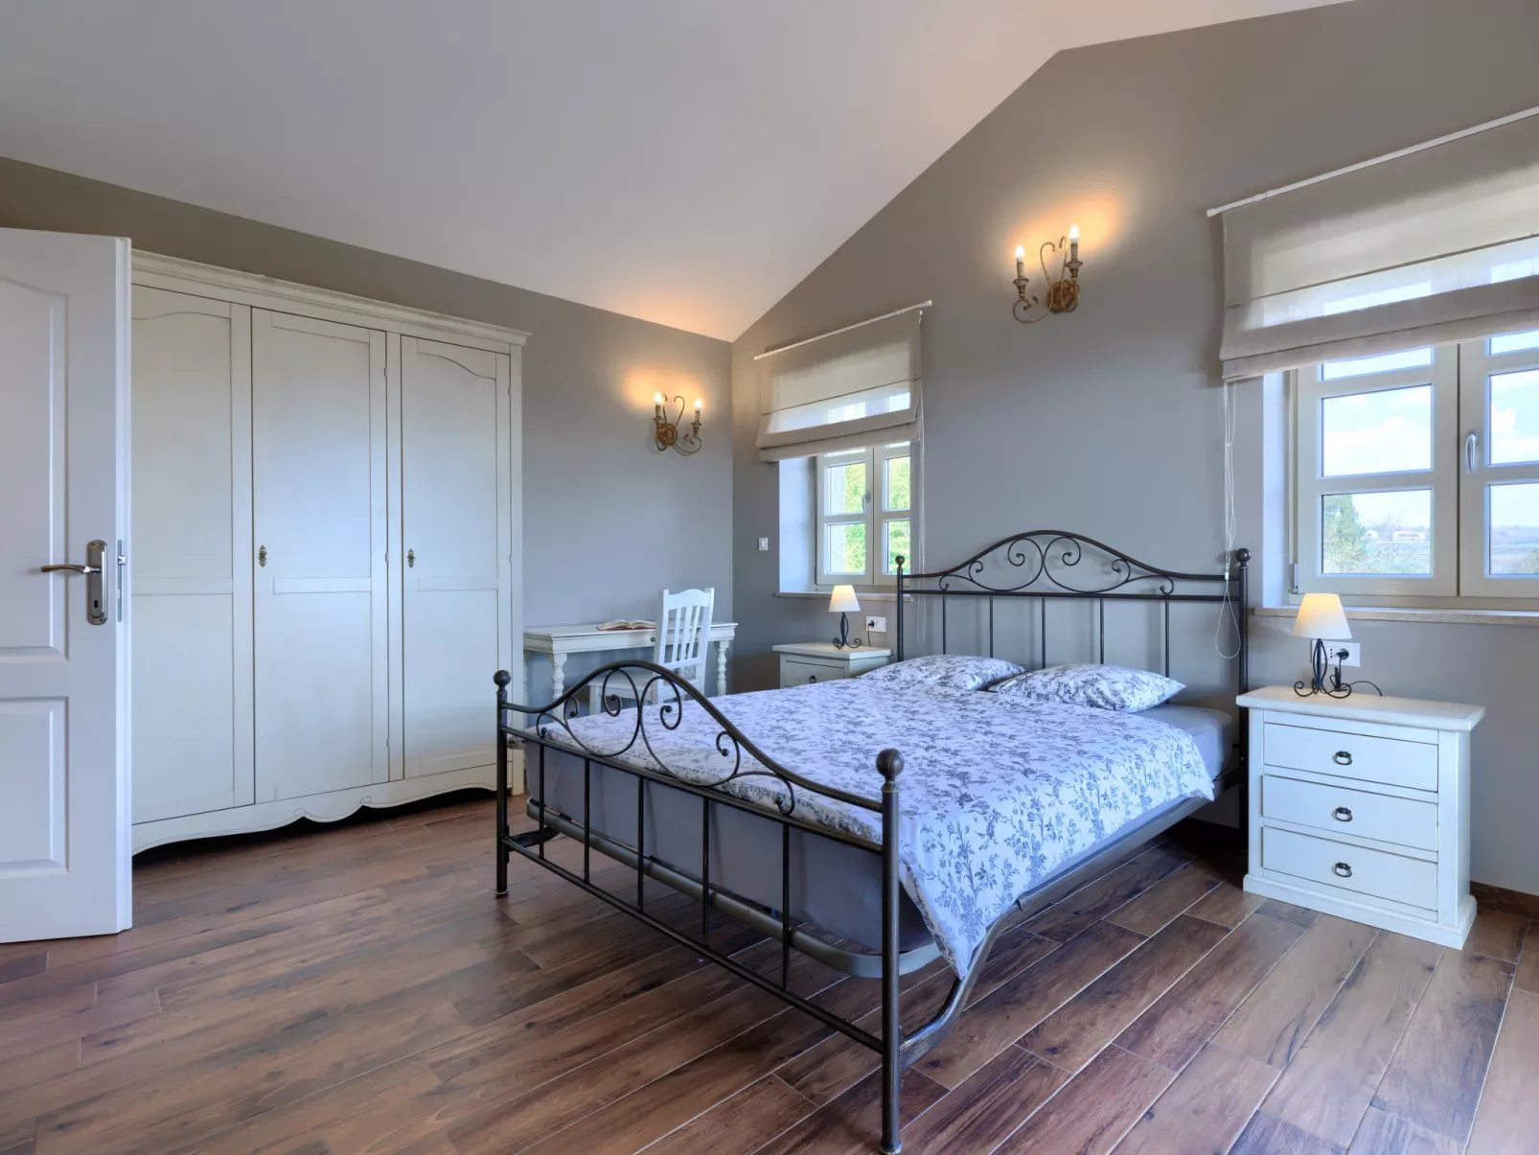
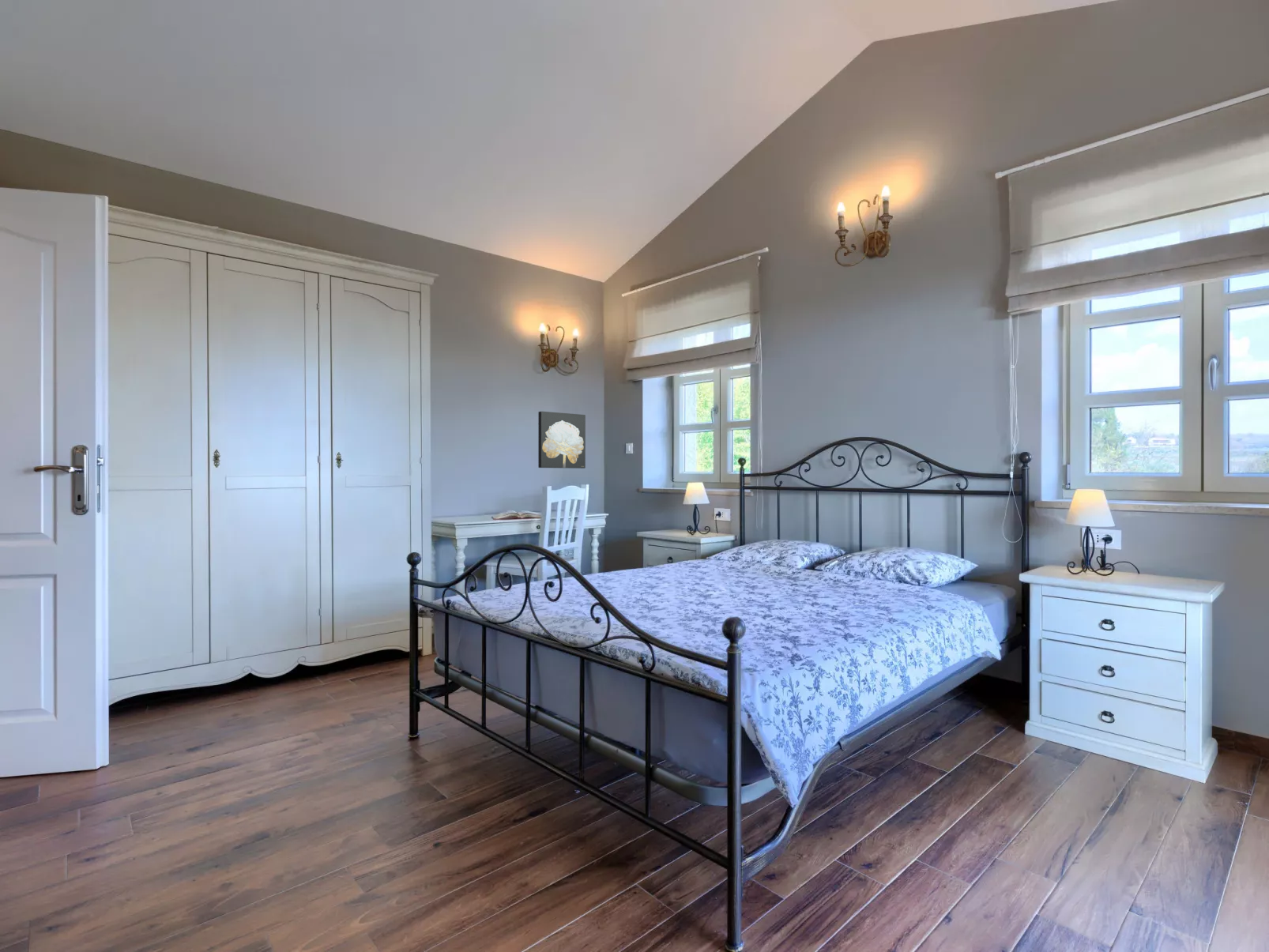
+ wall art [537,411,586,469]
